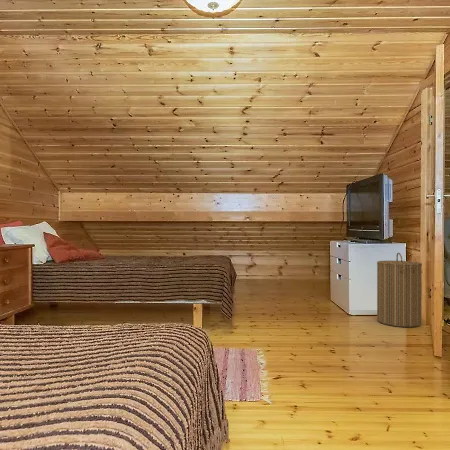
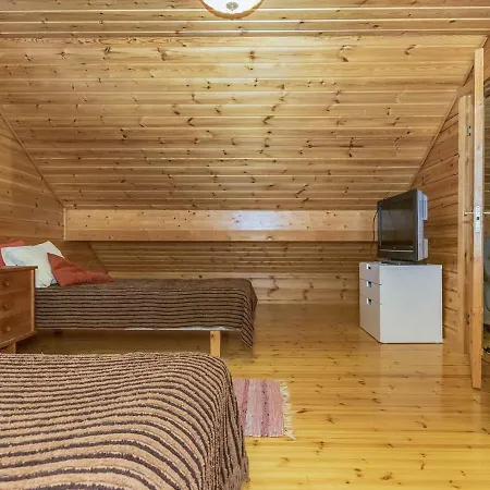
- laundry hamper [376,252,423,328]
